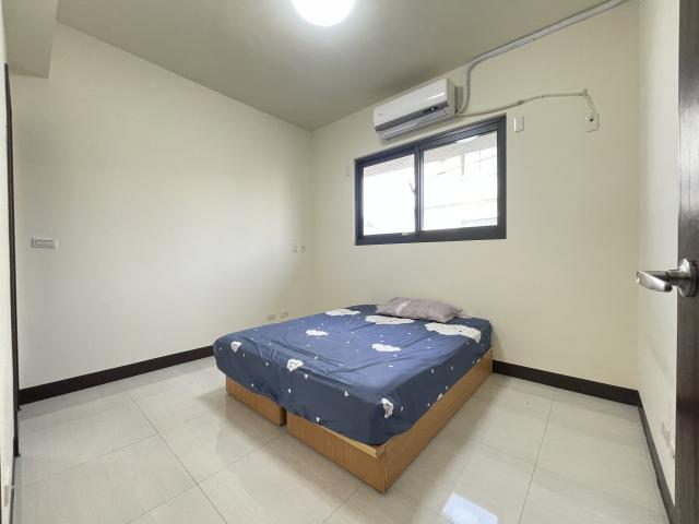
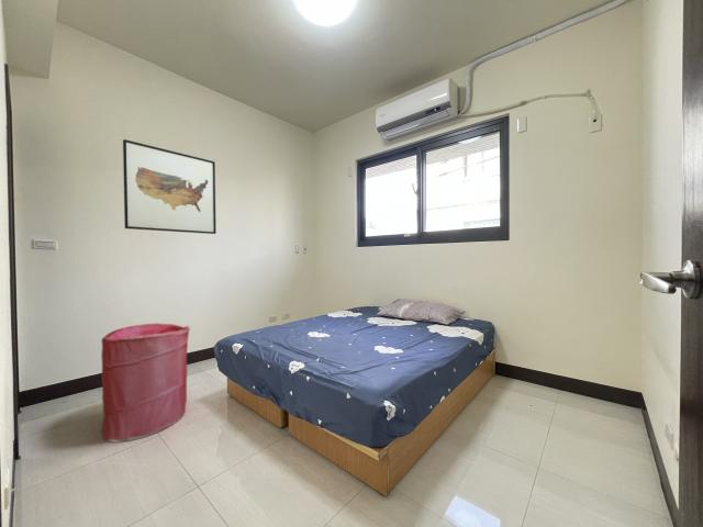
+ laundry hamper [100,322,191,444]
+ wall art [122,138,217,235]
